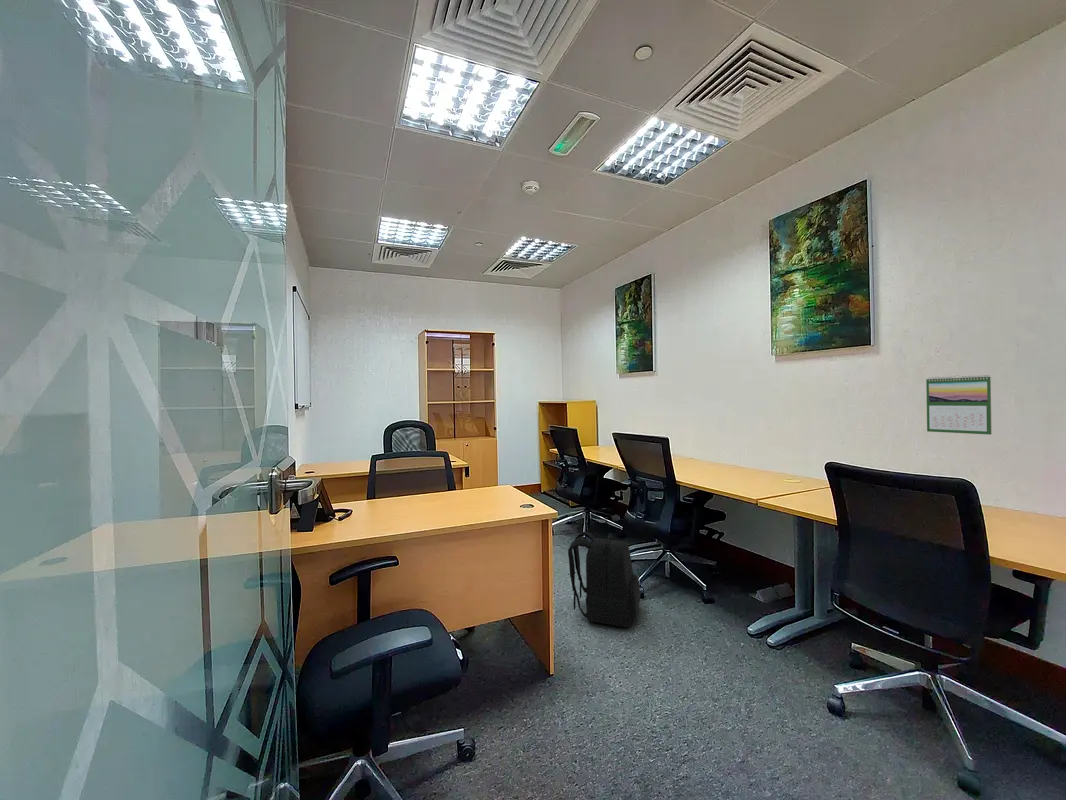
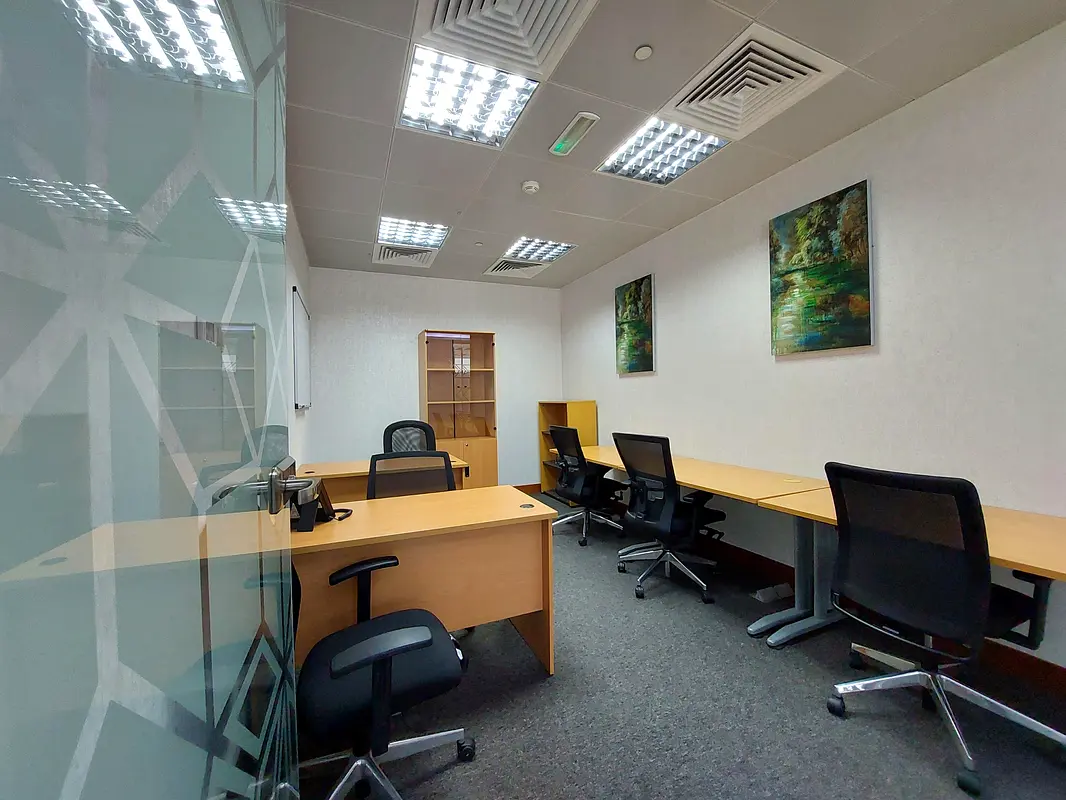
- backpack [567,531,641,628]
- calendar [925,374,993,436]
